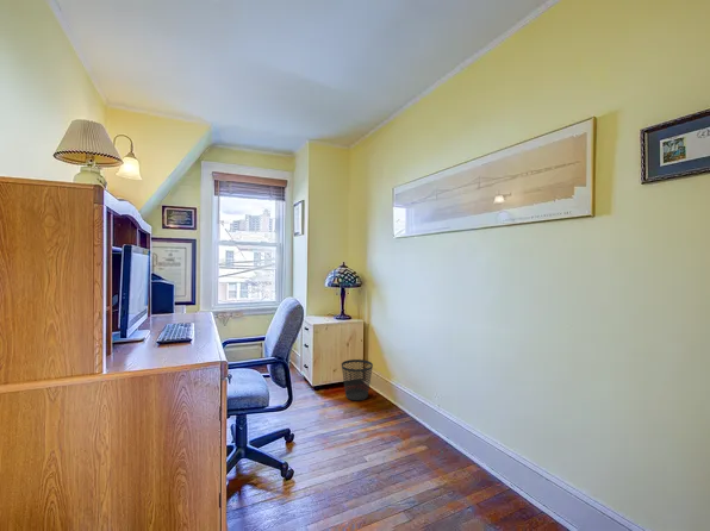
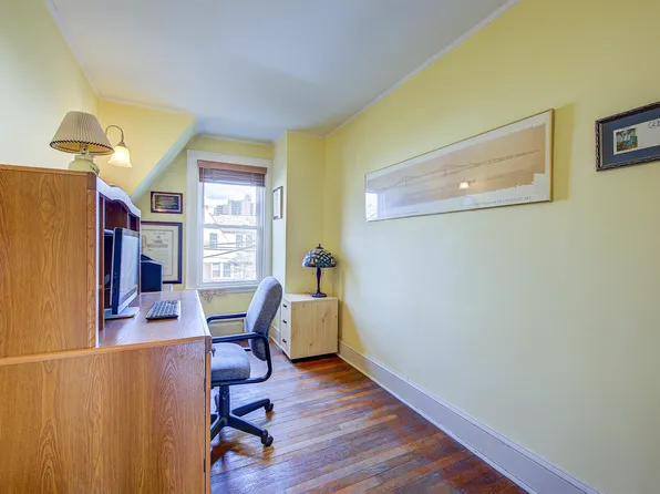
- wastebasket [341,358,374,401]
